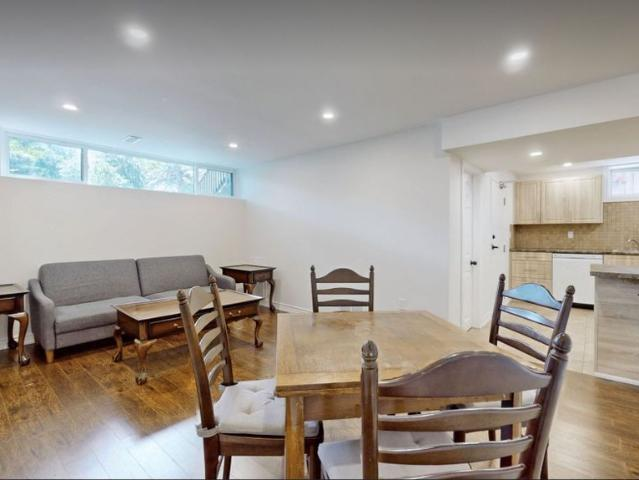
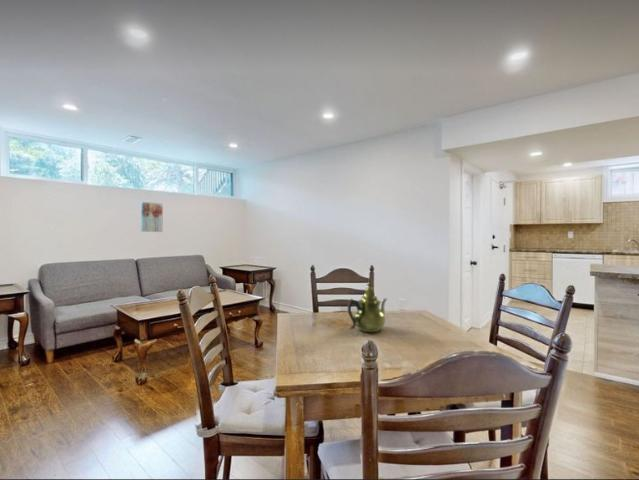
+ teapot [347,277,388,333]
+ wall art [140,201,164,233]
